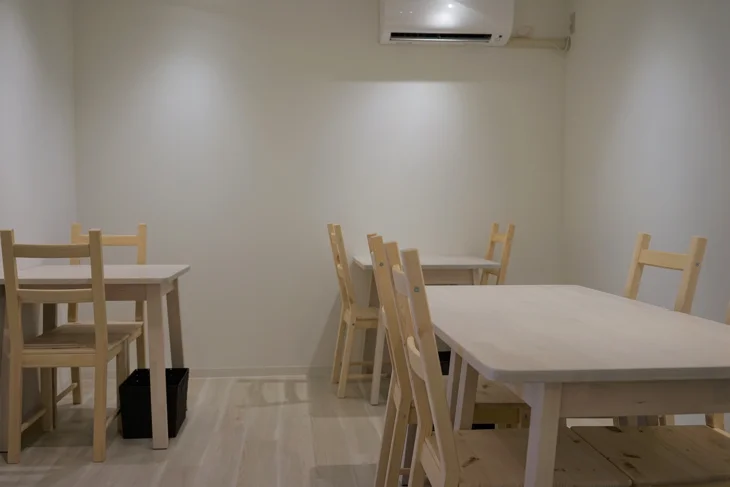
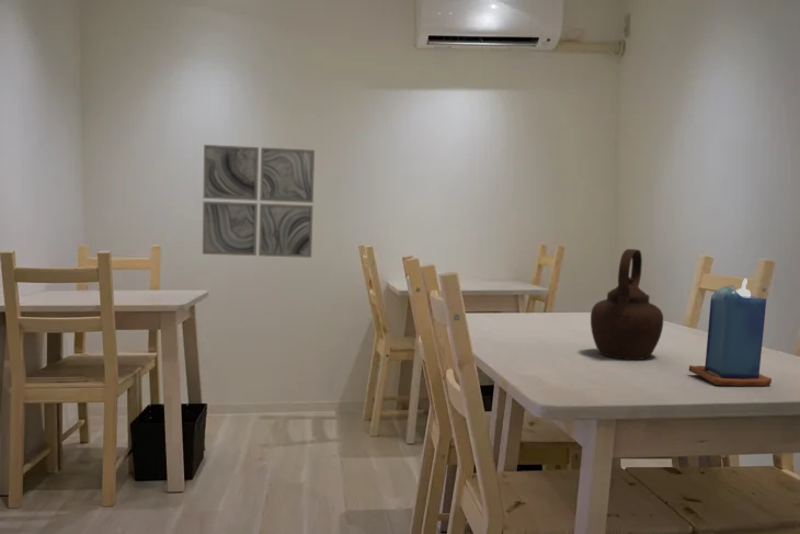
+ candle [688,277,773,387]
+ teapot [590,248,664,361]
+ wall art [202,144,316,259]
